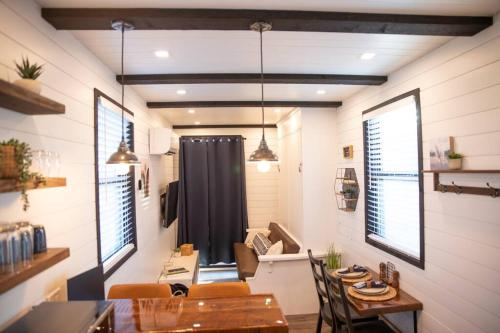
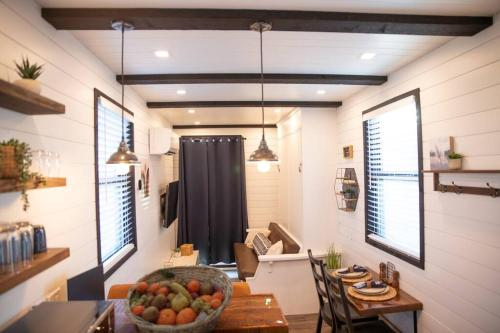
+ fruit basket [123,264,234,333]
